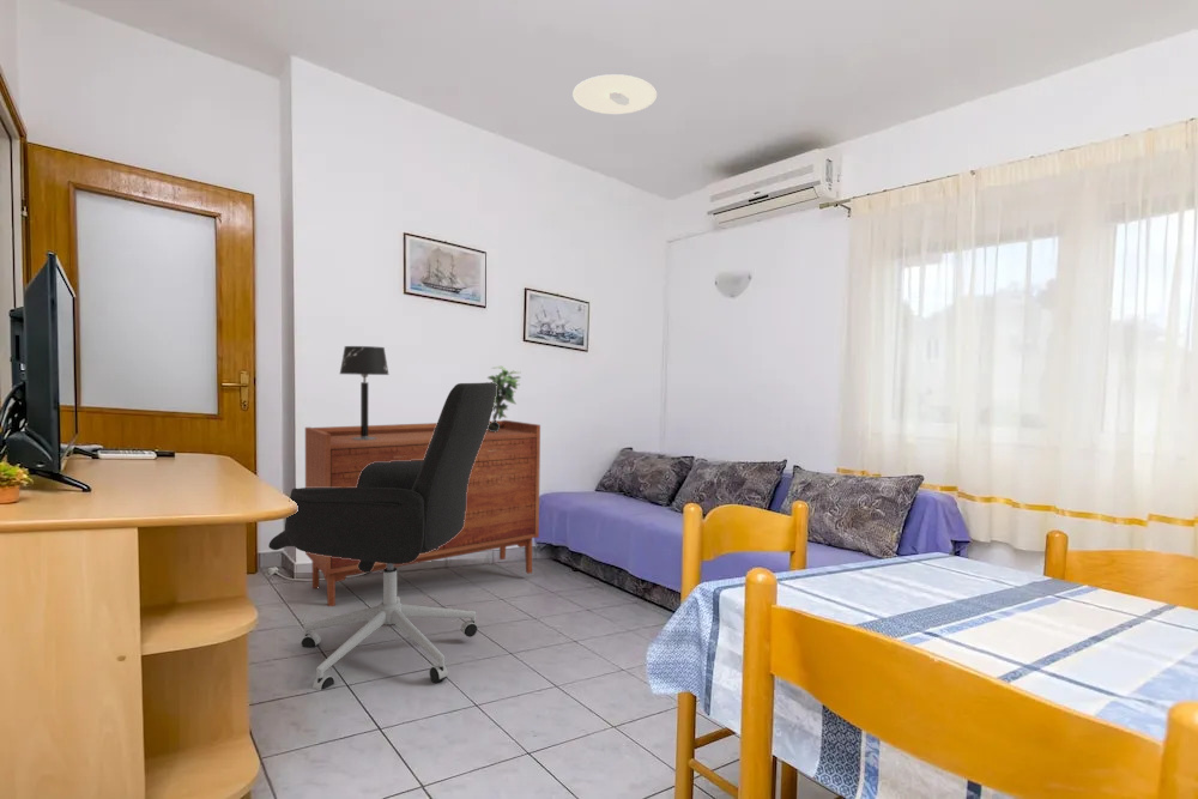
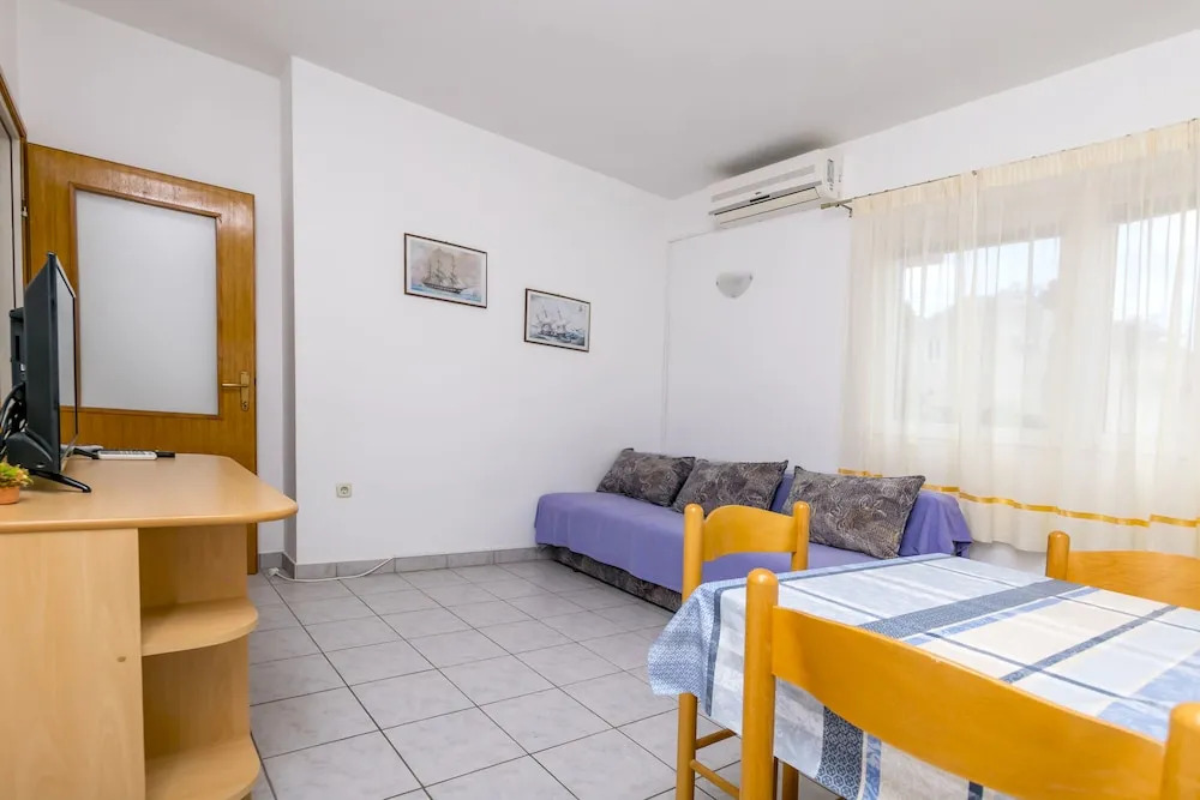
- table lamp [339,345,391,440]
- potted plant [486,365,521,432]
- sideboard [304,419,541,607]
- ceiling light [571,73,658,115]
- office chair [267,381,497,691]
